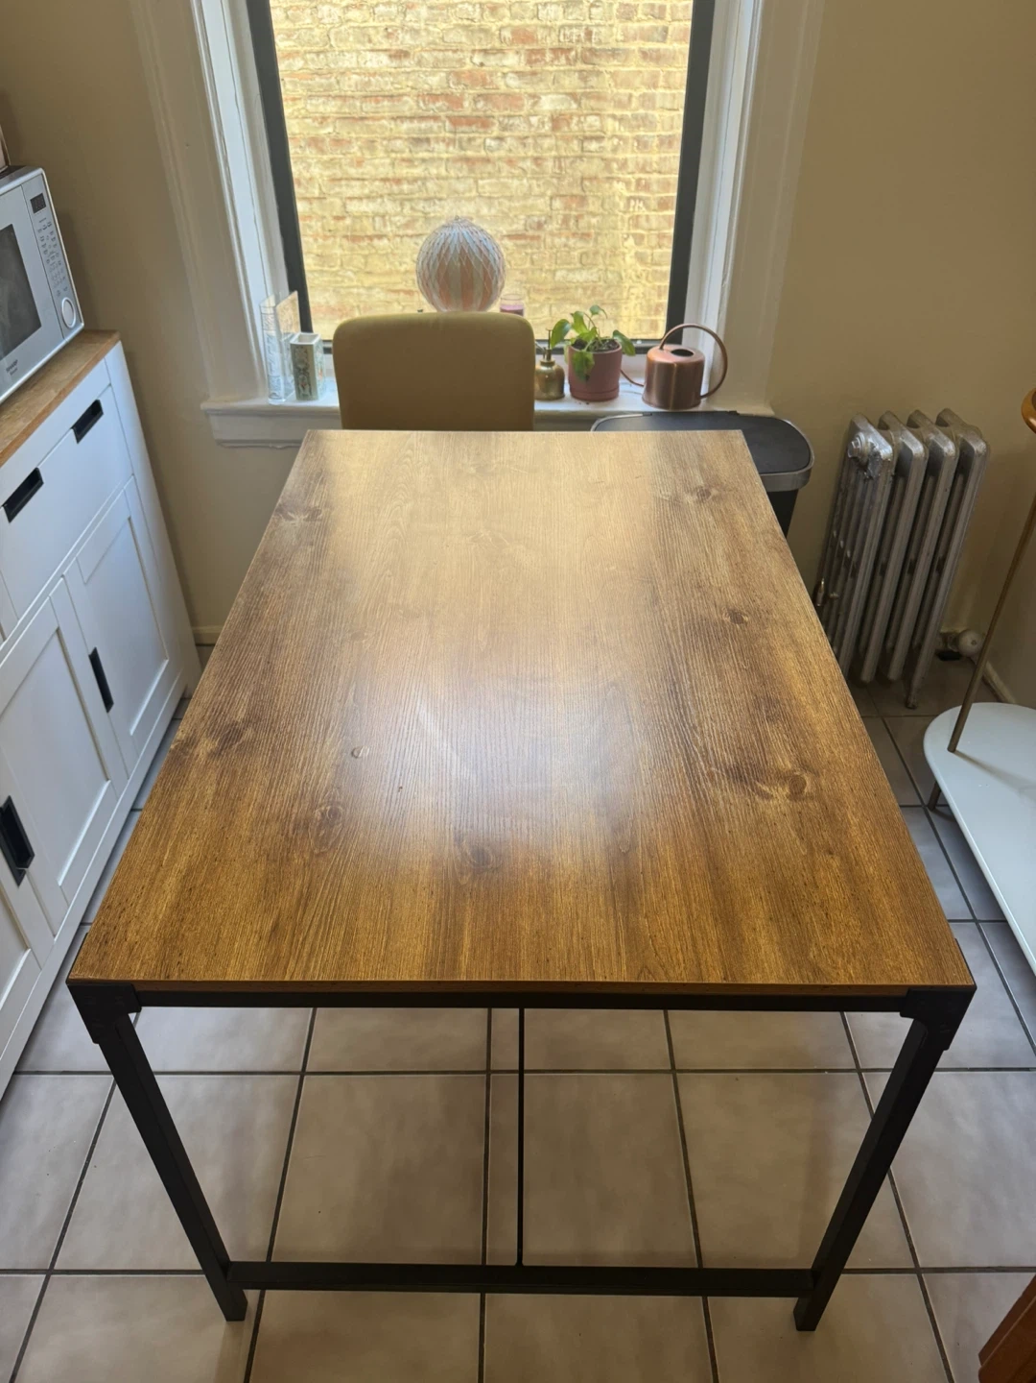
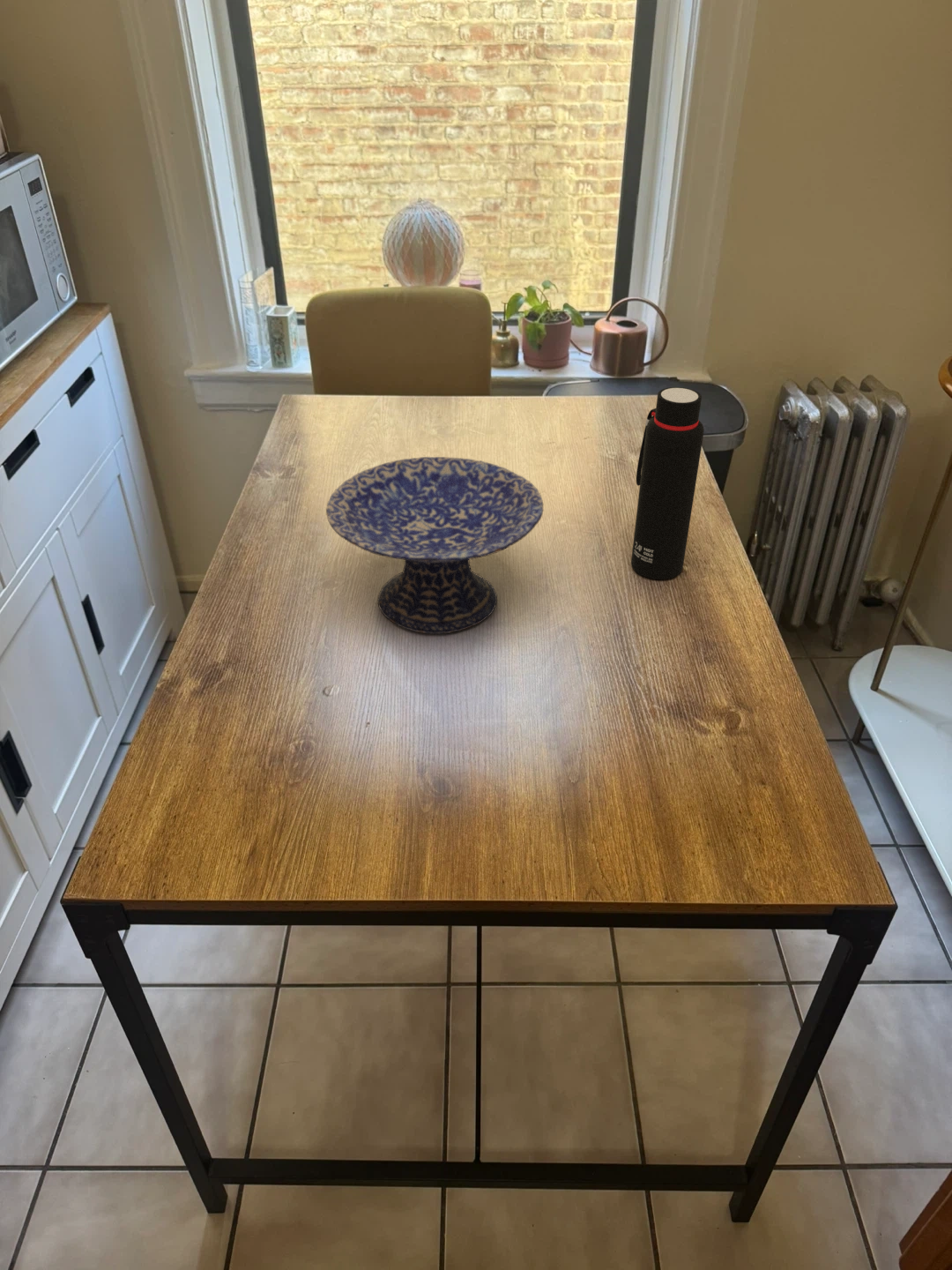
+ water bottle [630,386,705,580]
+ decorative bowl [325,456,545,635]
